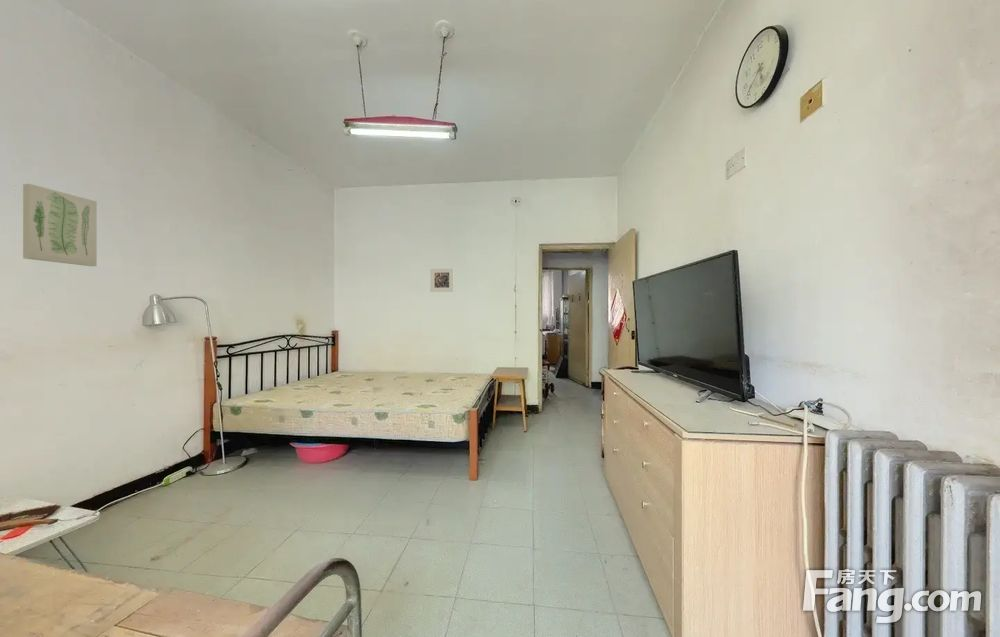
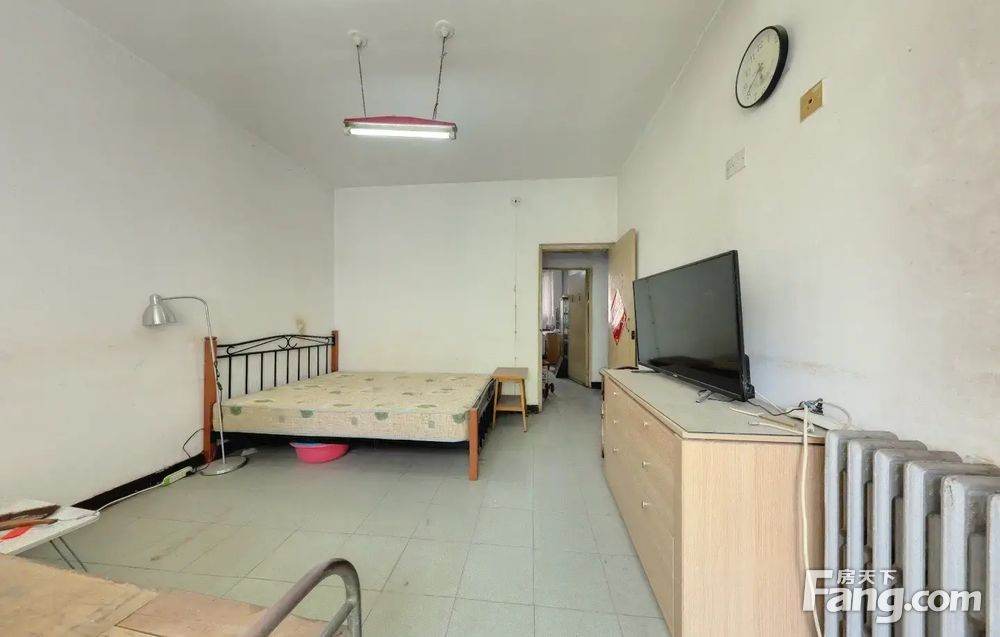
- wall art [22,183,98,267]
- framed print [429,267,455,293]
